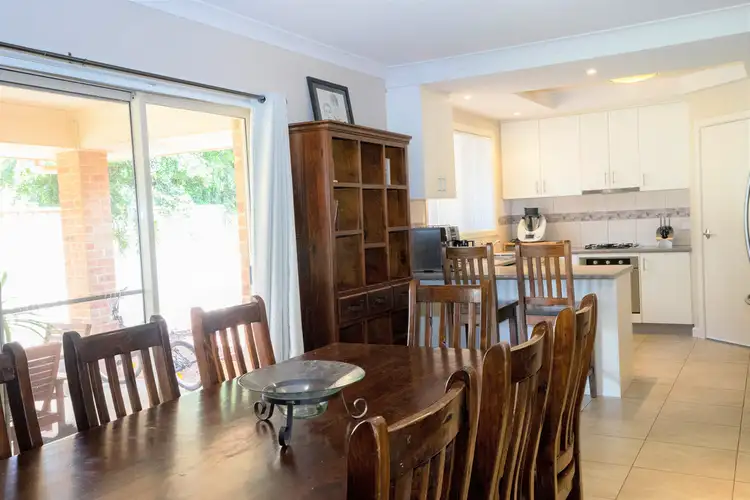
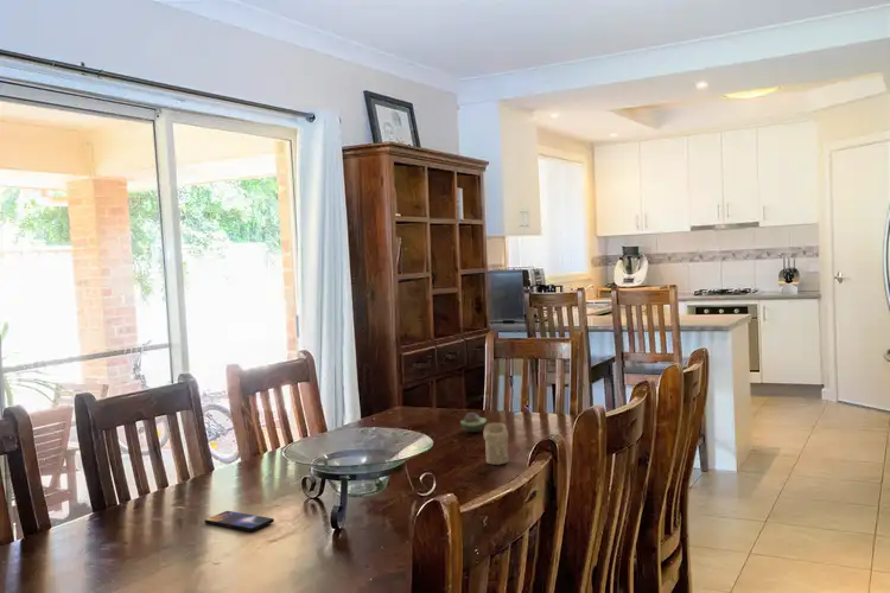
+ candle [483,422,509,466]
+ fruit [459,412,488,433]
+ smartphone [203,510,275,533]
